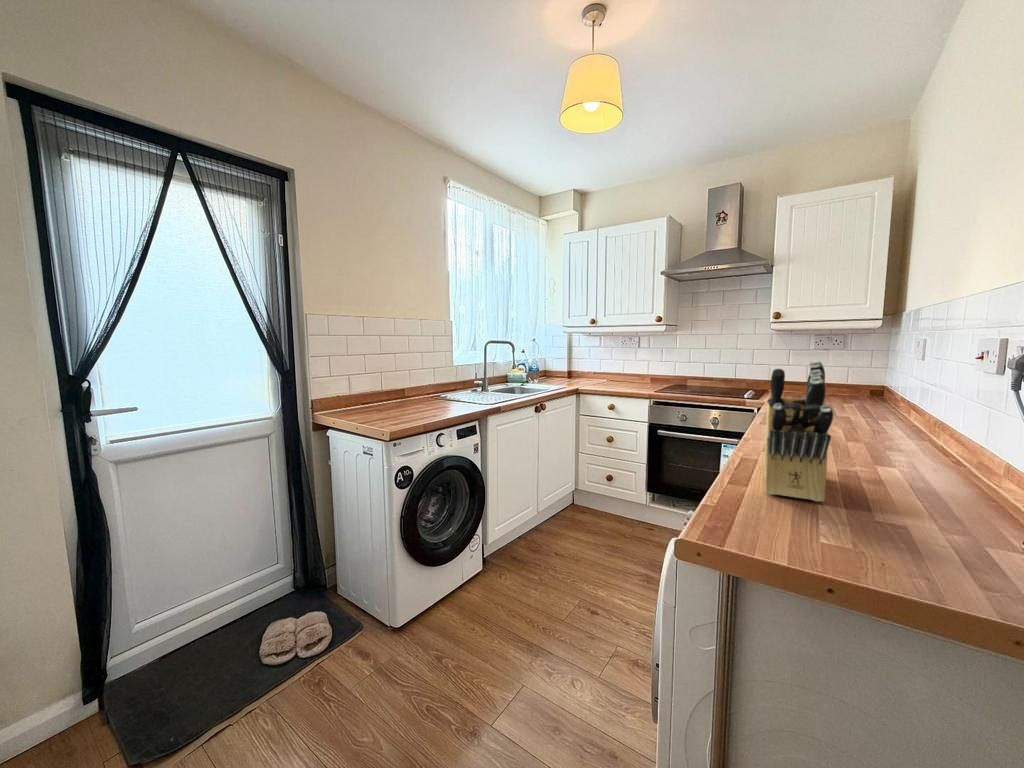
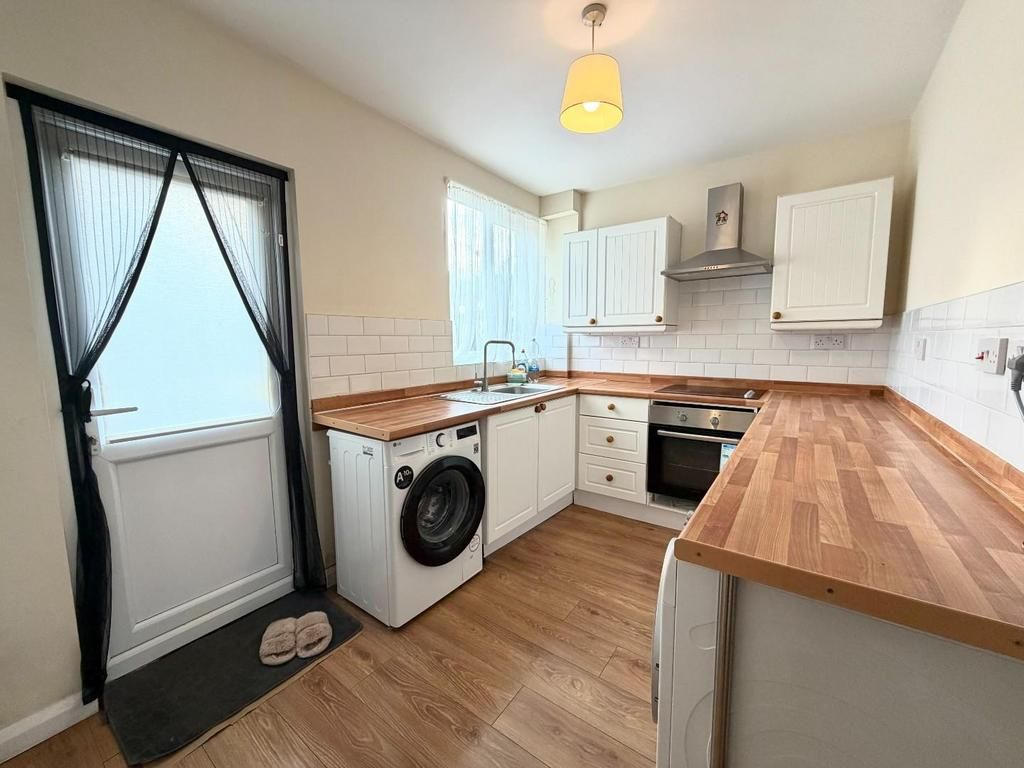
- knife block [763,360,834,503]
